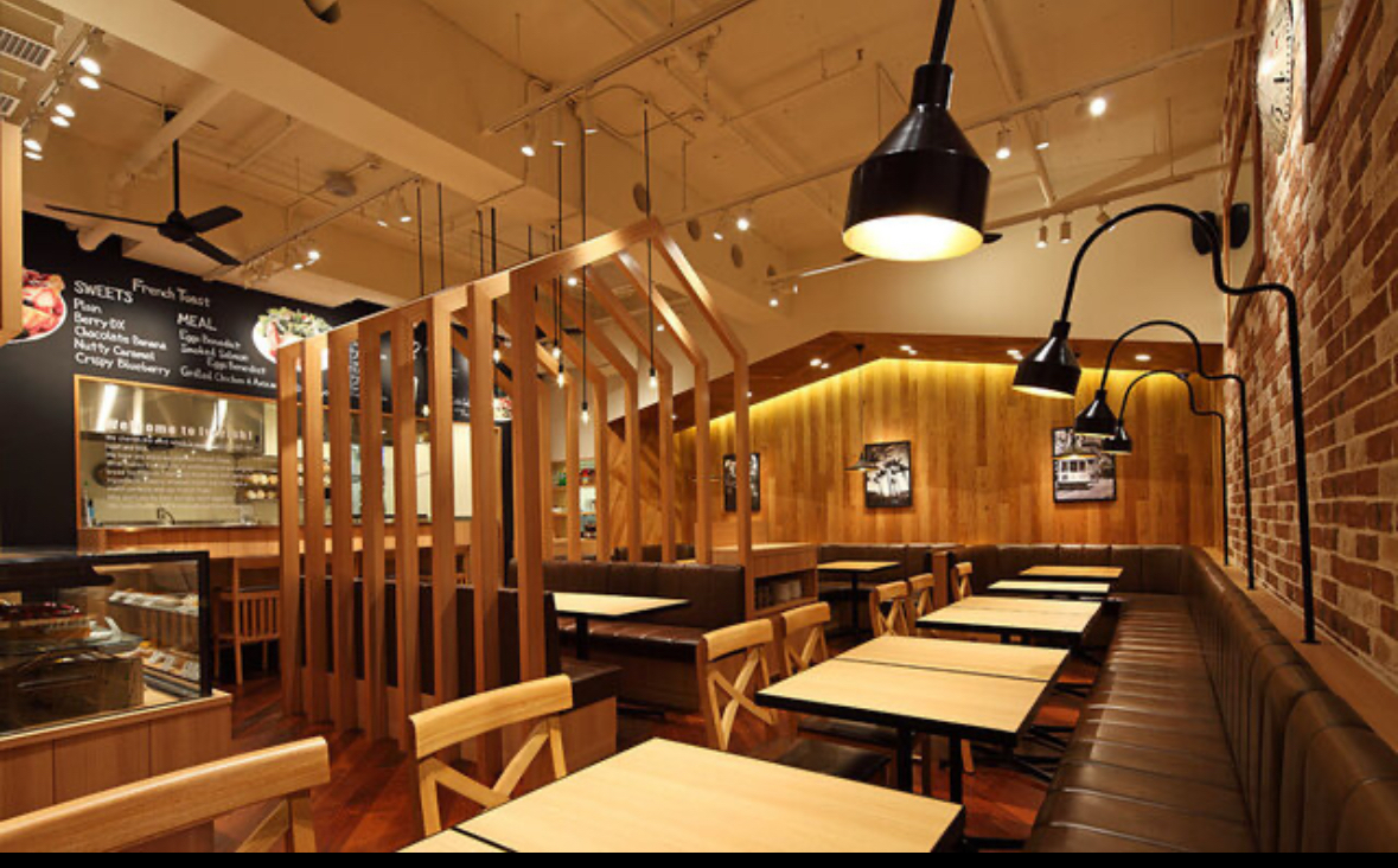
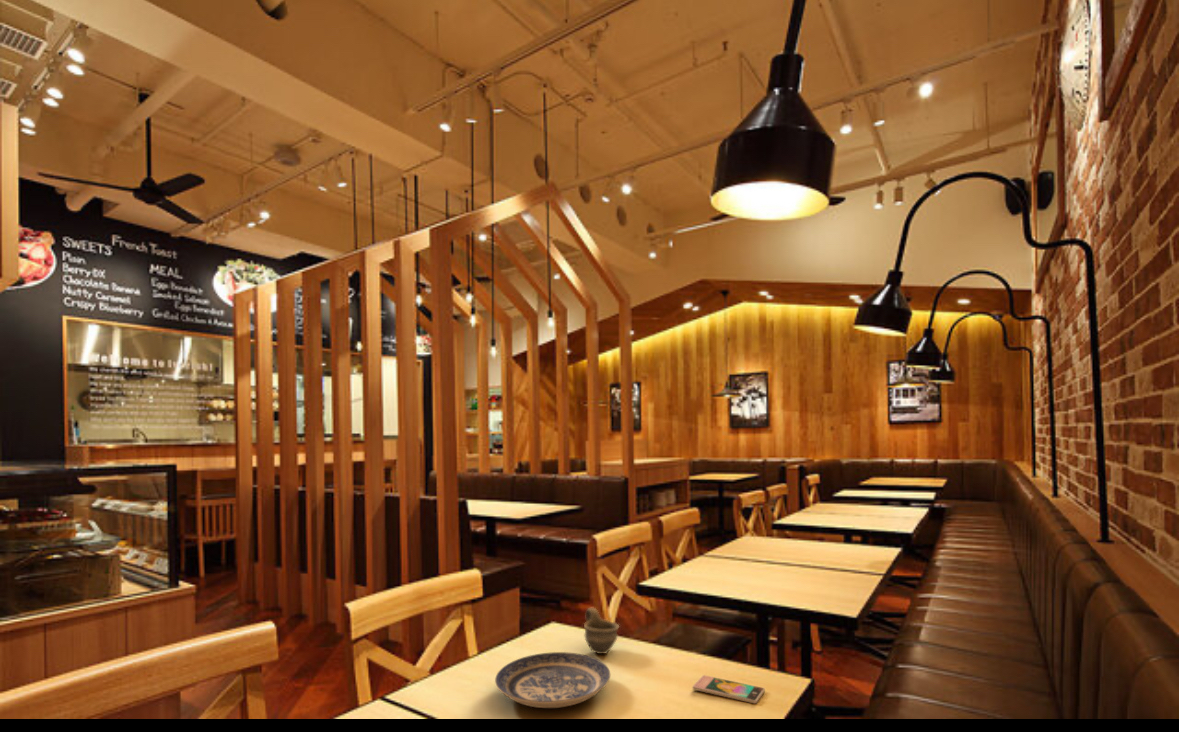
+ cup [583,607,620,655]
+ smartphone [692,674,766,705]
+ plate [494,651,611,709]
